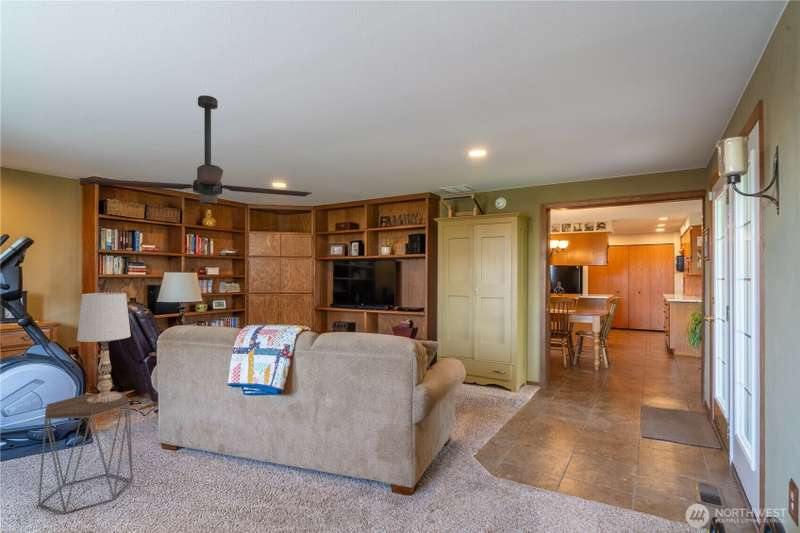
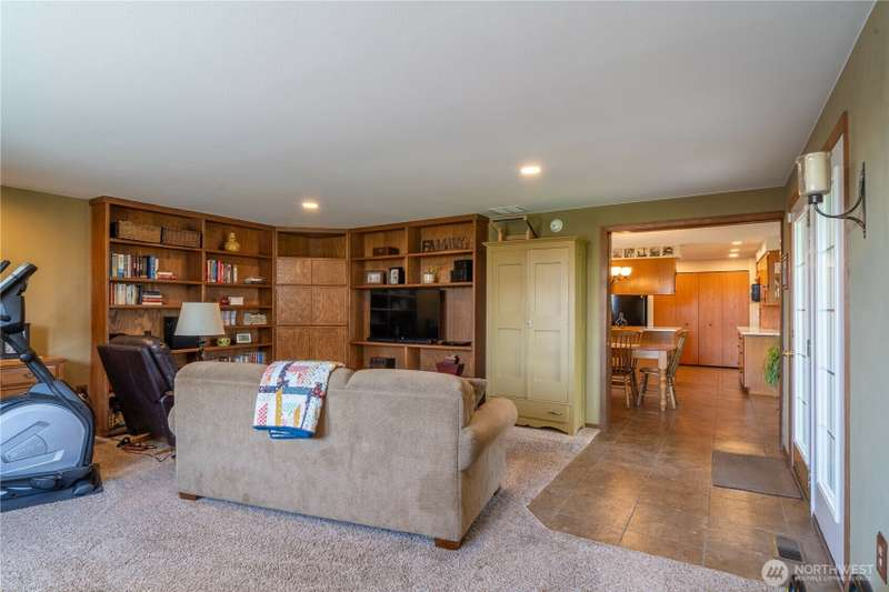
- side table [37,392,134,515]
- table lamp [76,292,132,403]
- ceiling fan [78,94,313,205]
